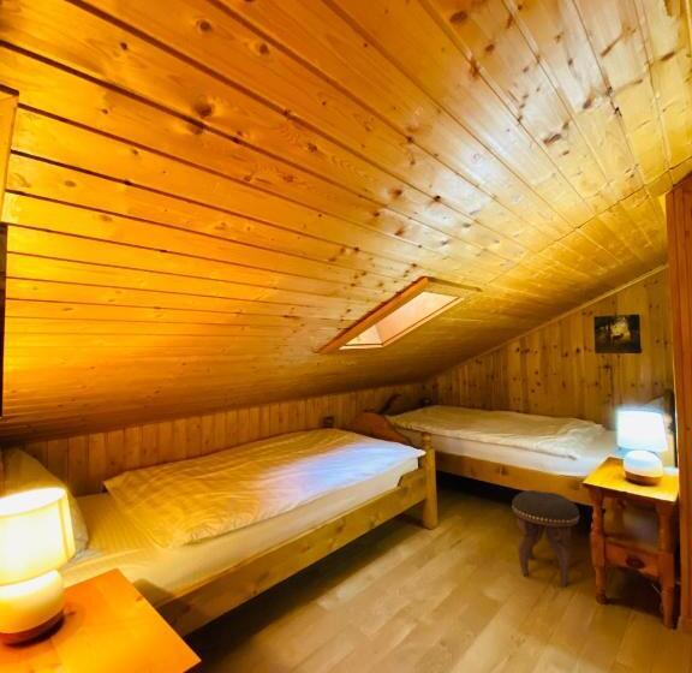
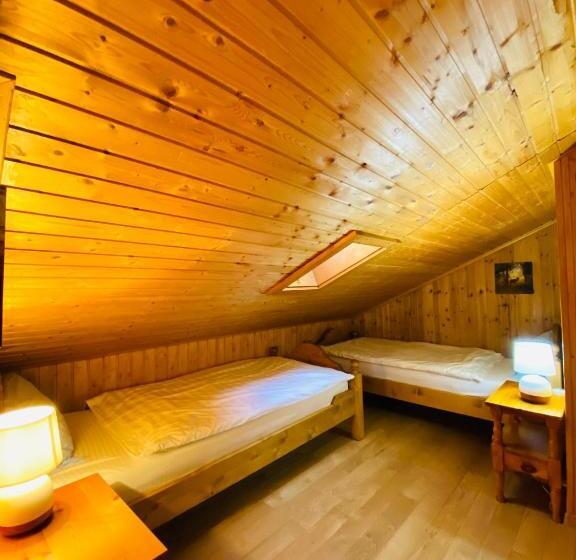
- footstool [511,489,580,588]
